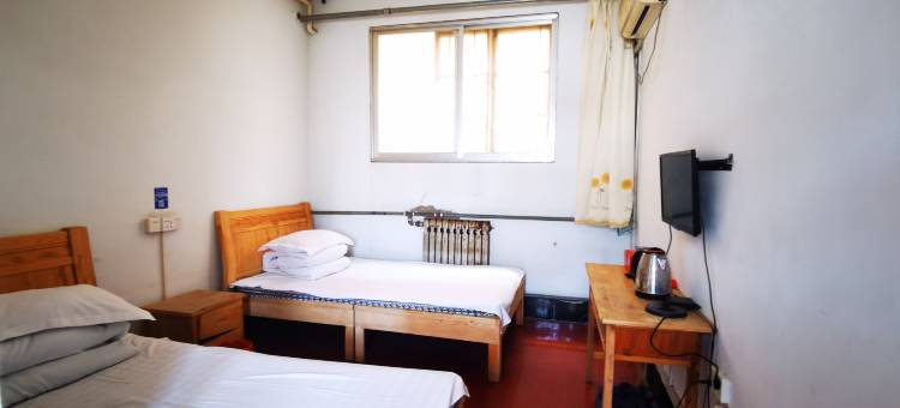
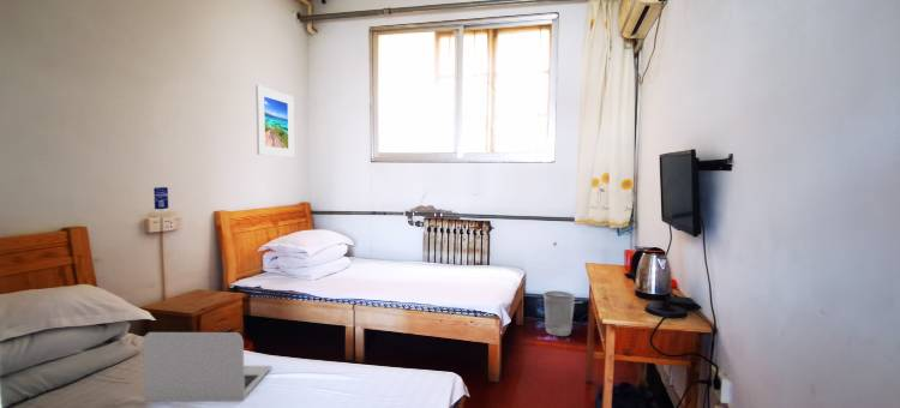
+ laptop [142,331,274,402]
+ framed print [254,84,295,158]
+ wastebasket [542,290,576,337]
